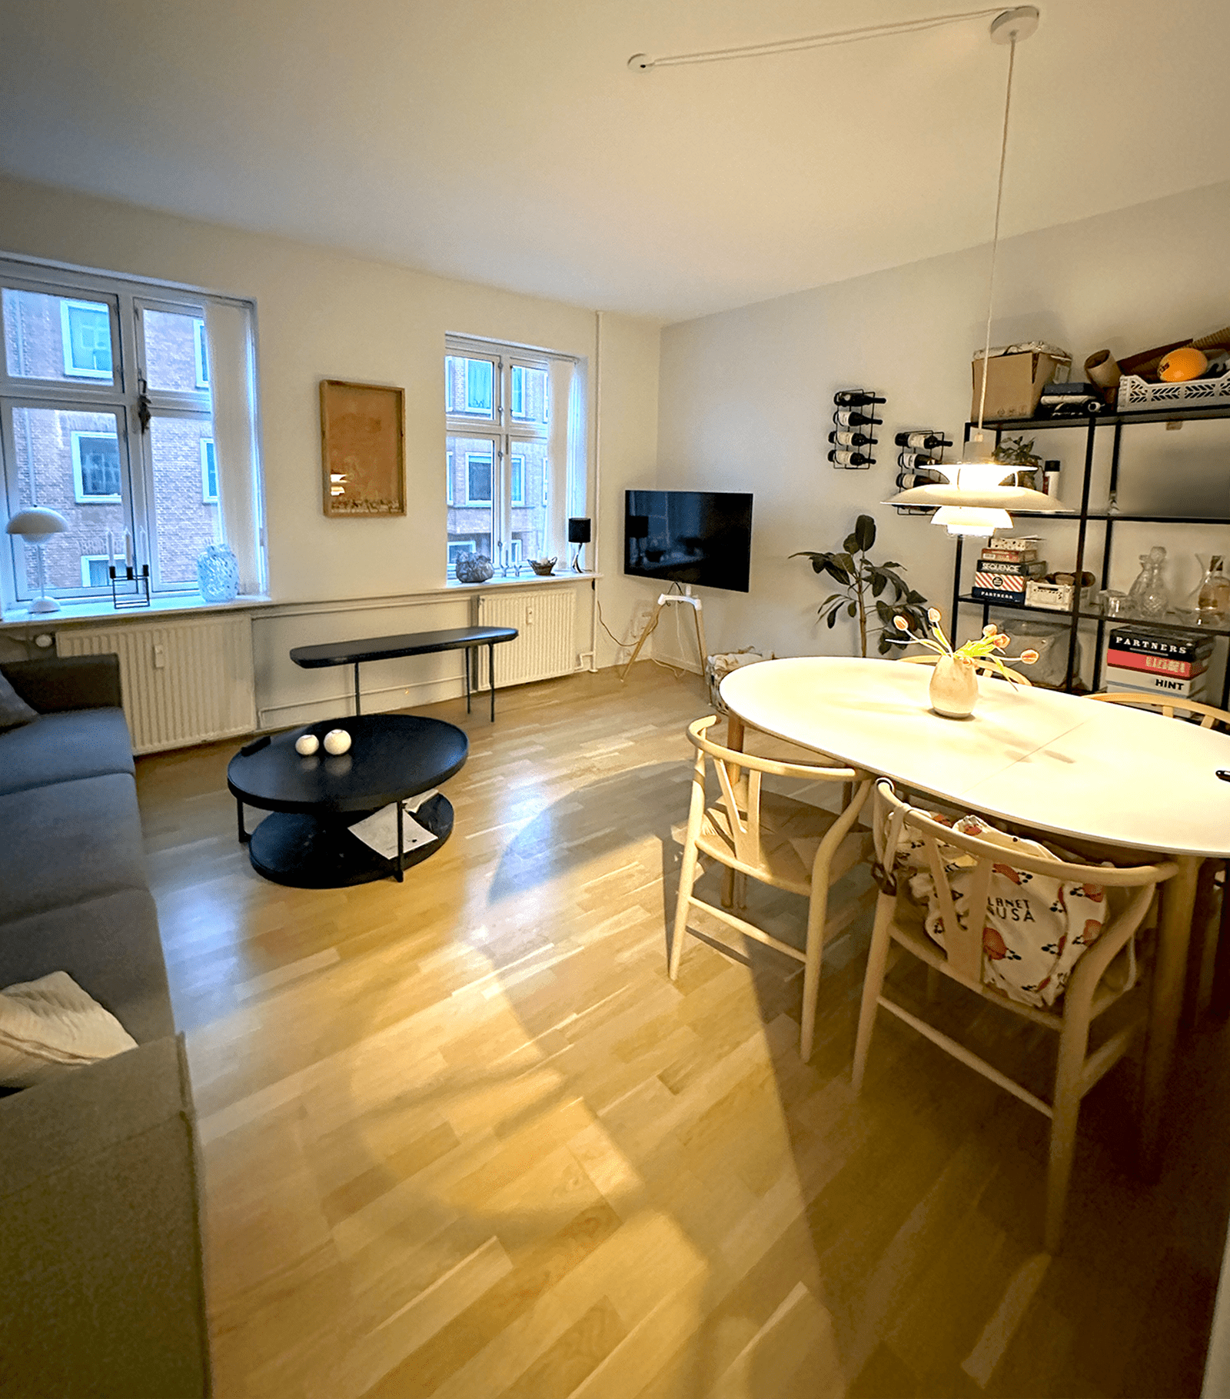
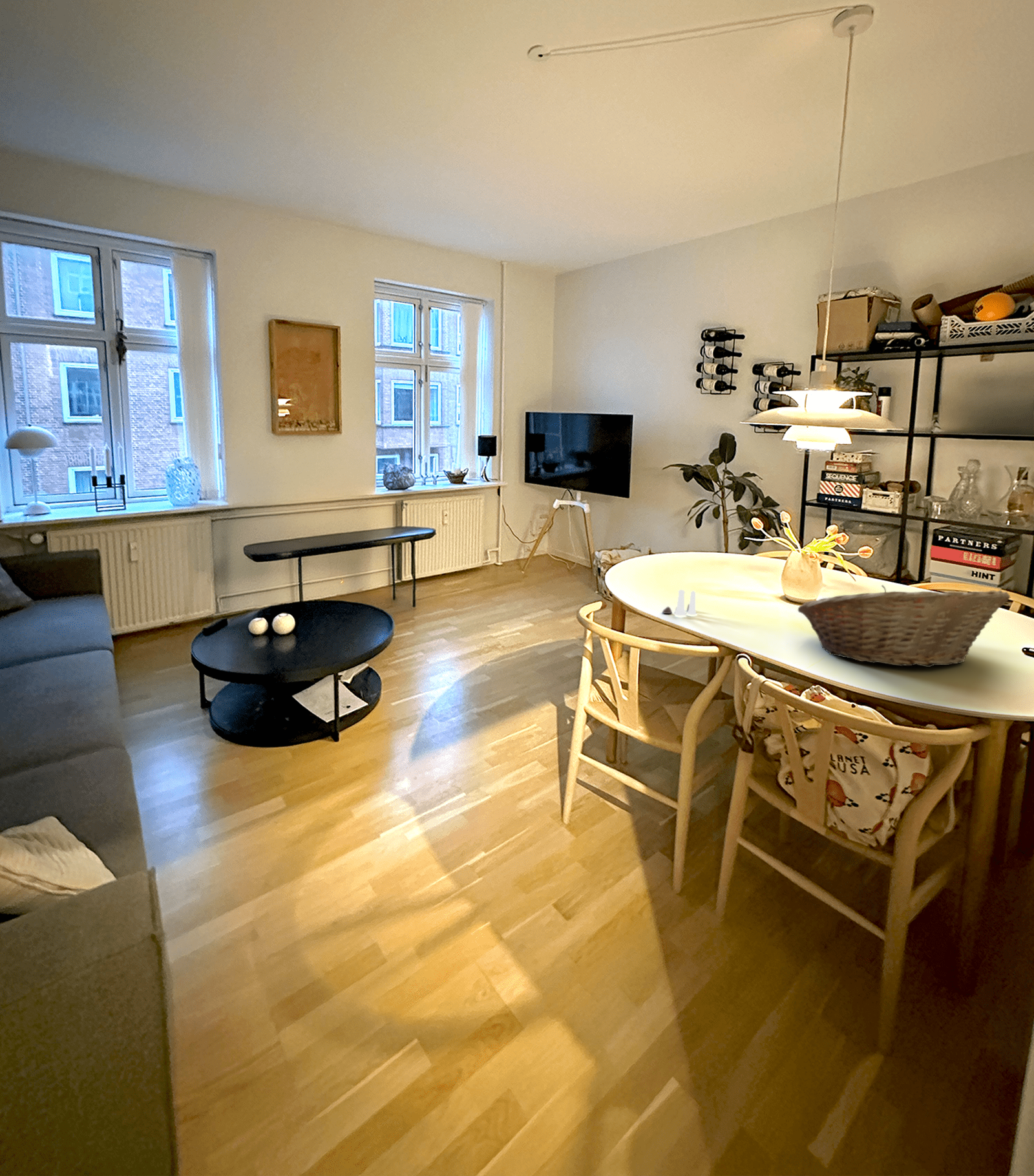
+ salt and pepper shaker set [662,589,697,616]
+ fruit basket [797,584,1011,668]
